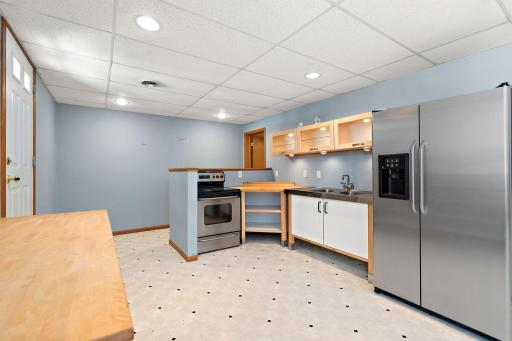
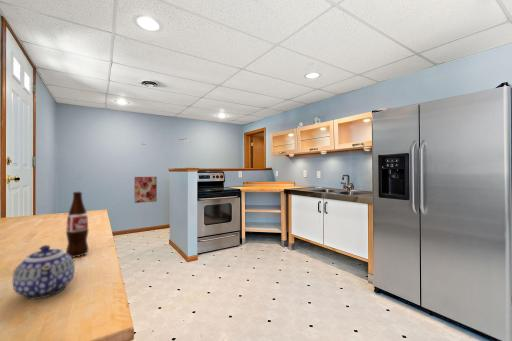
+ teapot [11,244,76,300]
+ wall art [133,176,158,204]
+ bottle [65,191,90,258]
